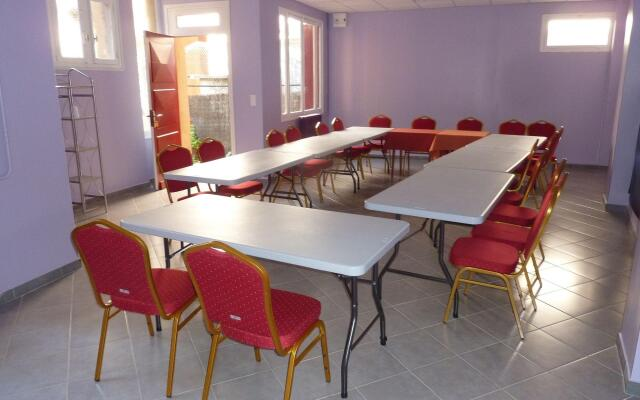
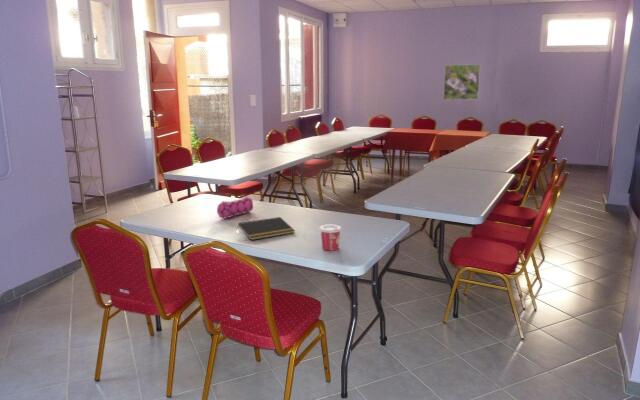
+ notepad [237,216,296,241]
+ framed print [442,63,481,101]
+ cup [318,224,343,252]
+ pencil case [216,196,254,219]
